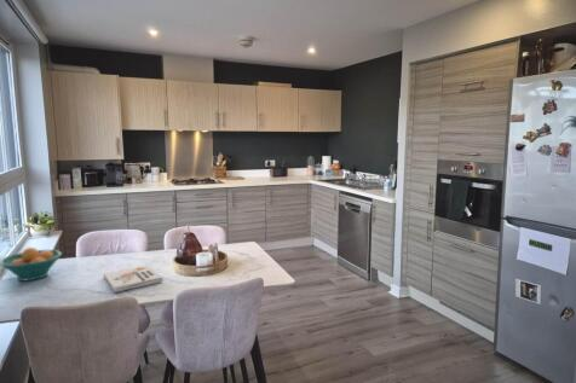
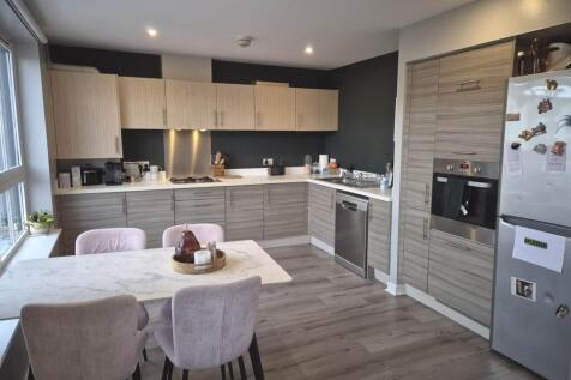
- fruit bowl [0,246,63,282]
- book [102,263,163,294]
